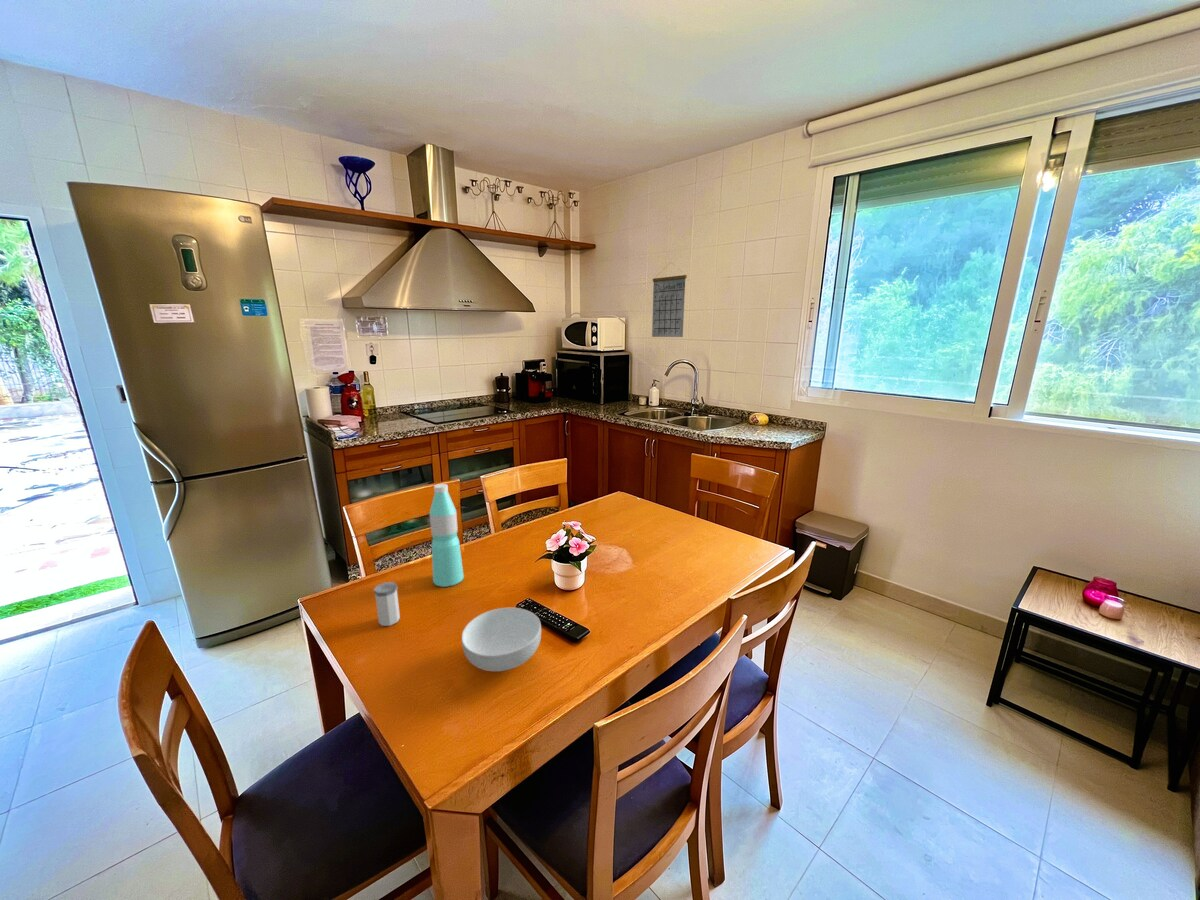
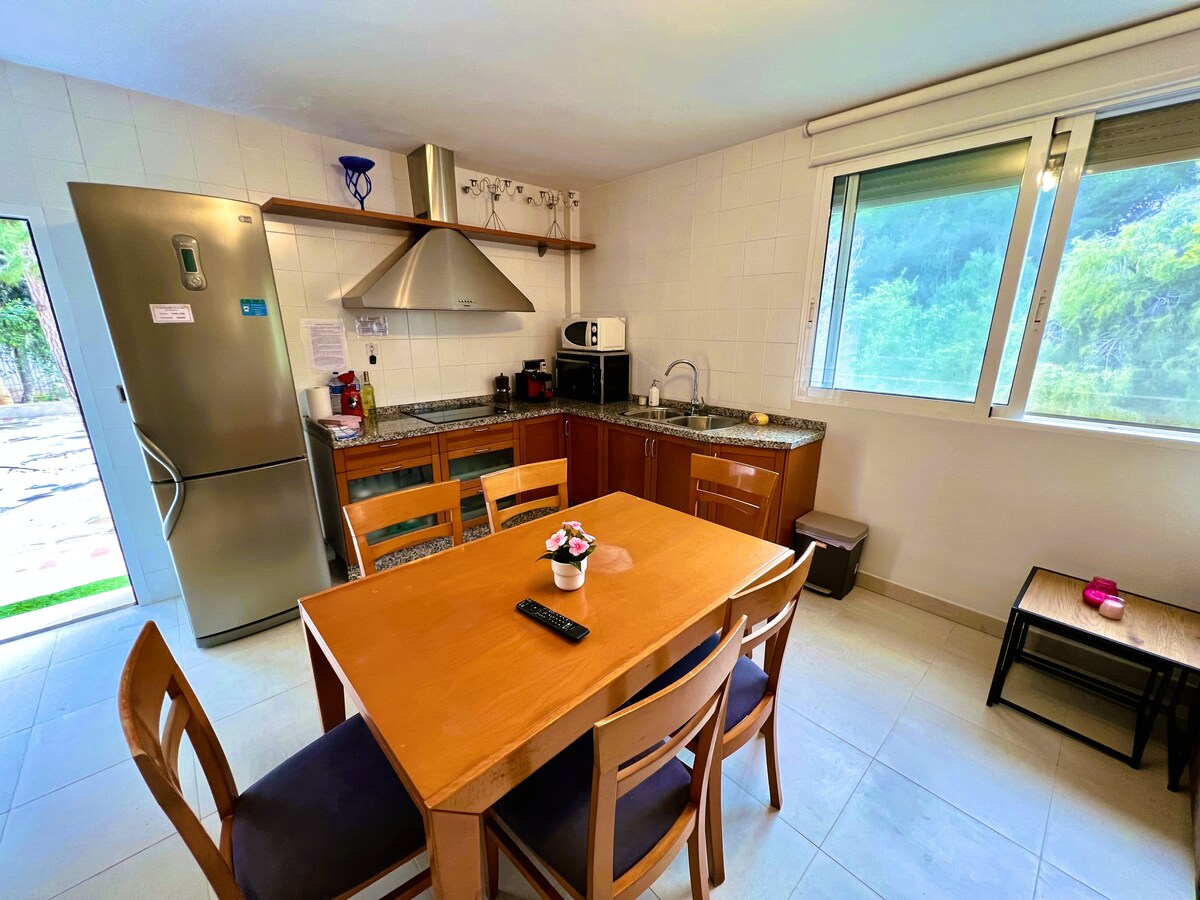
- water bottle [429,483,465,588]
- calendar [651,261,688,338]
- cereal bowl [461,607,542,673]
- salt shaker [373,581,401,627]
